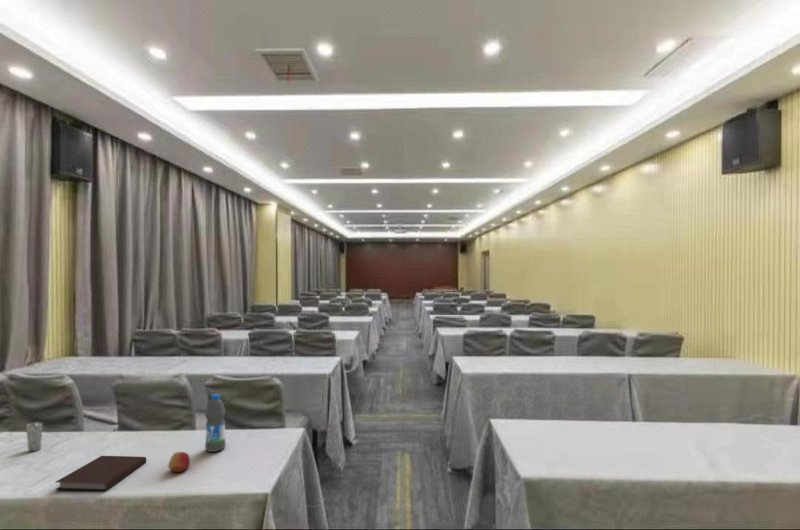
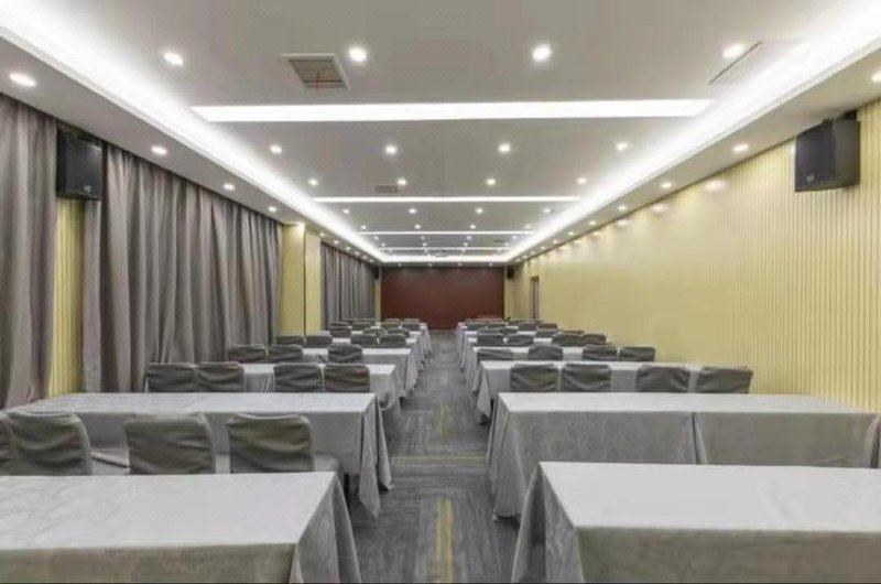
- notebook [54,455,147,492]
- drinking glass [25,421,44,453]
- apple [168,451,191,473]
- water bottle [204,393,227,453]
